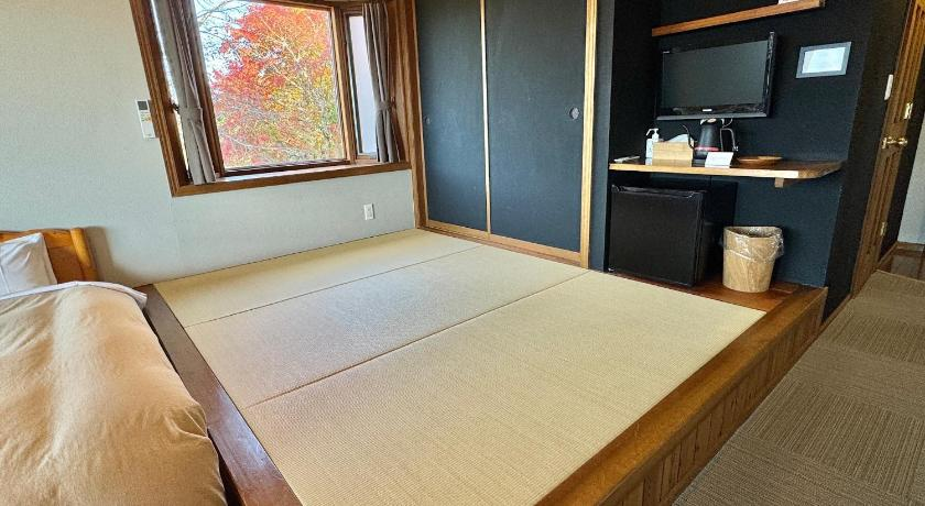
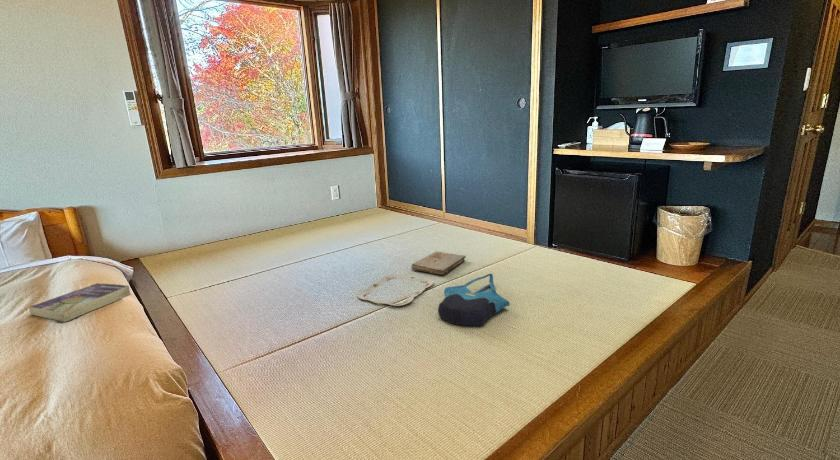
+ tote bag [437,272,510,327]
+ book [28,282,132,324]
+ book [410,250,467,276]
+ serving tray [357,273,434,307]
